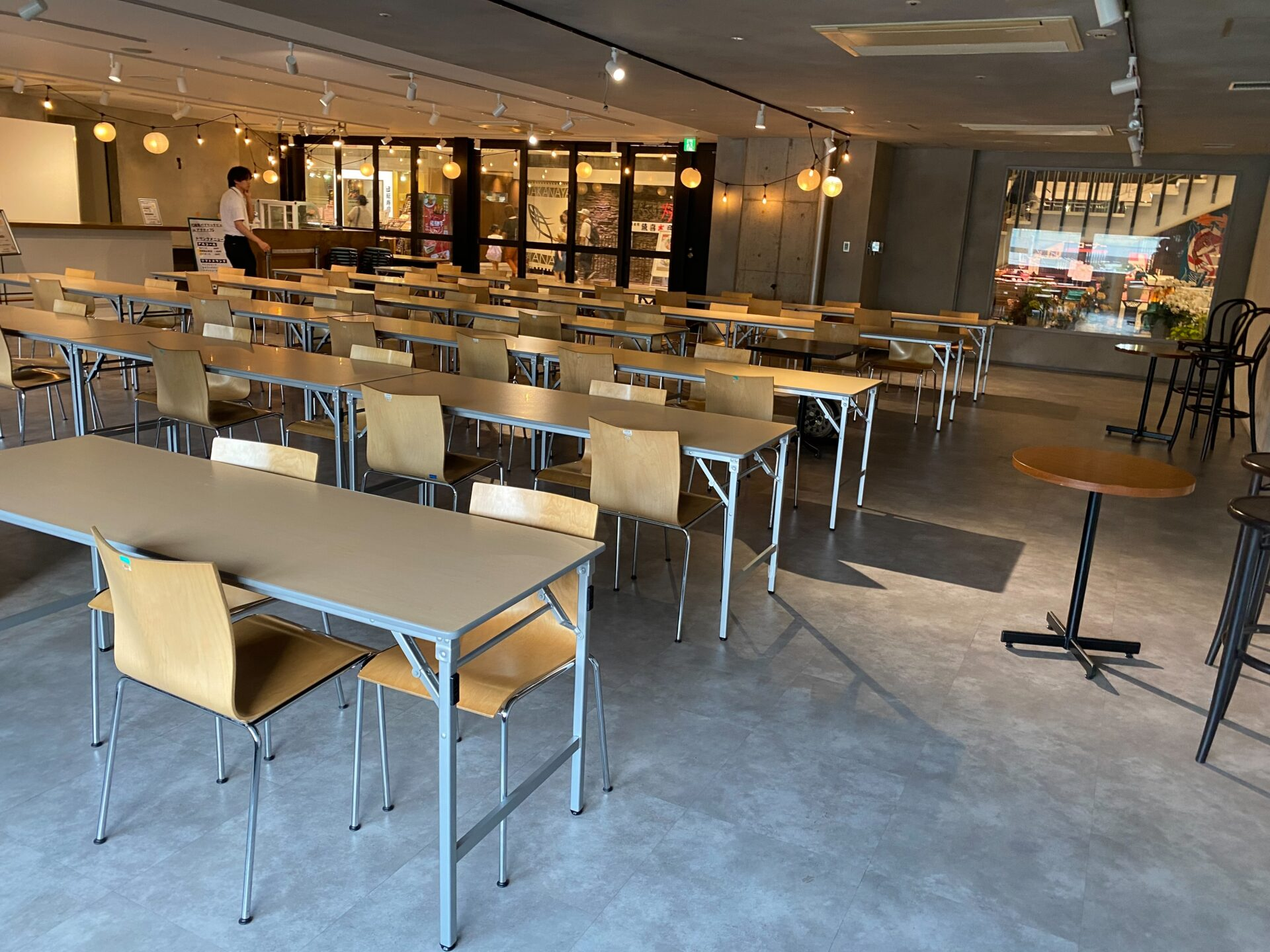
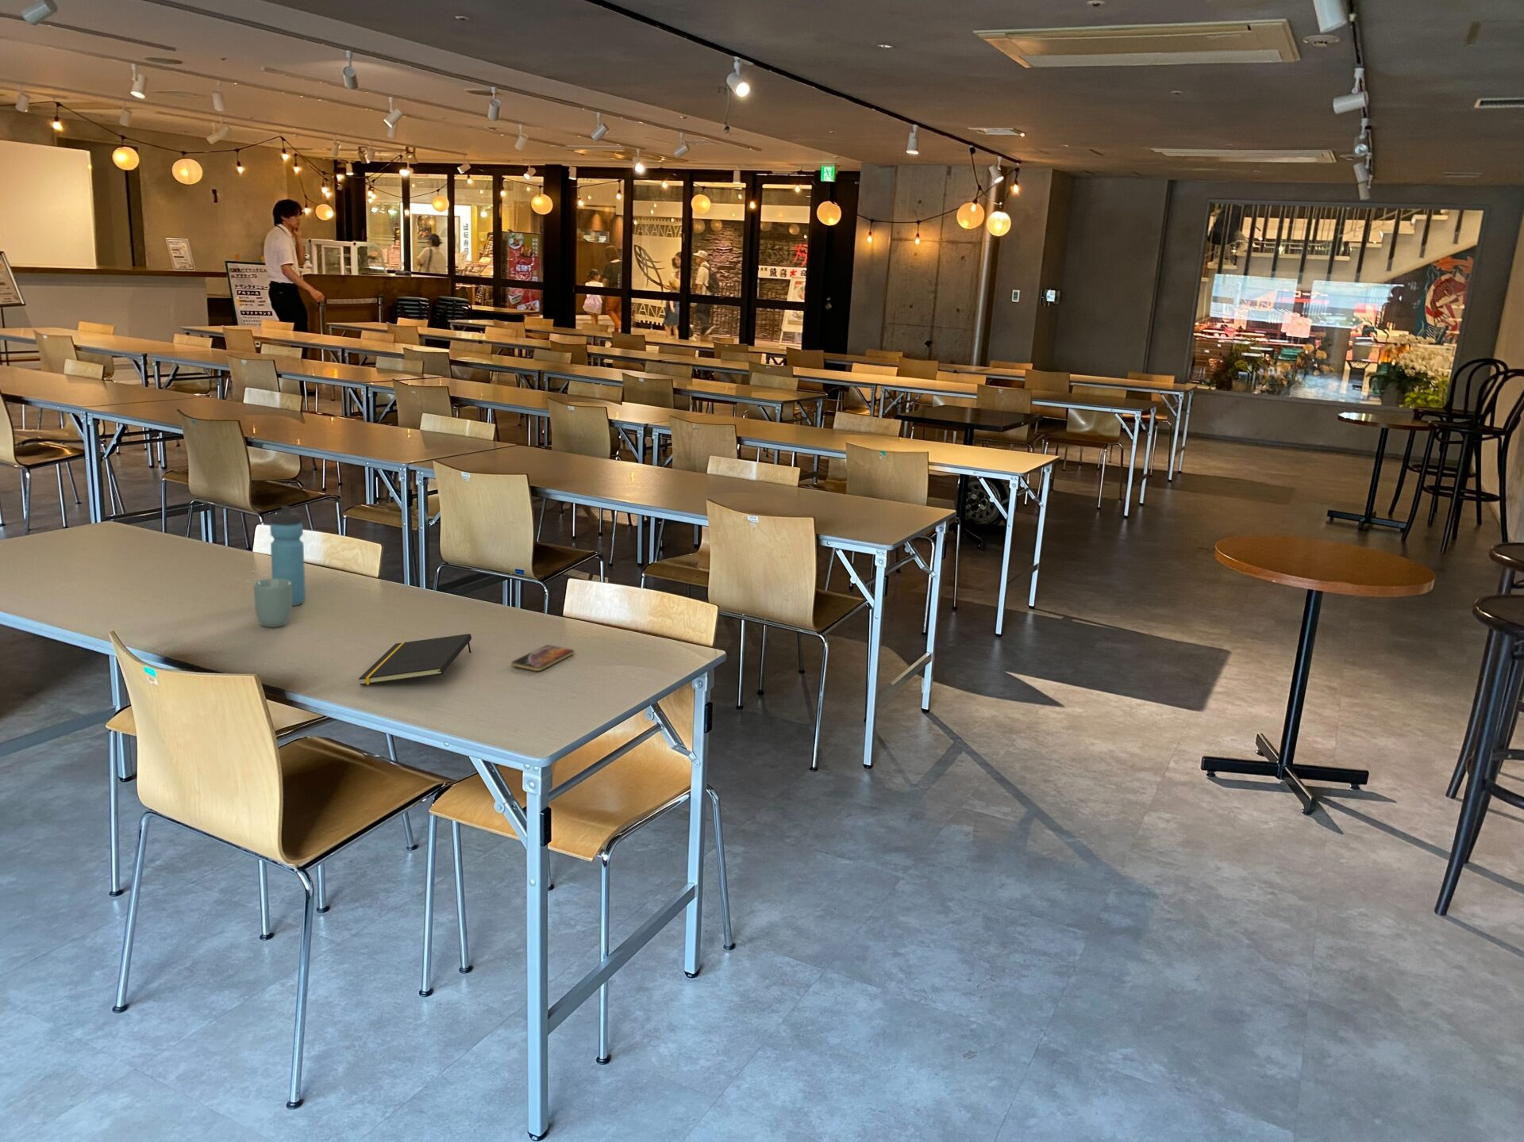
+ smartphone [510,644,575,672]
+ water bottle [269,505,306,607]
+ notepad [358,633,473,686]
+ cup [253,578,293,629]
